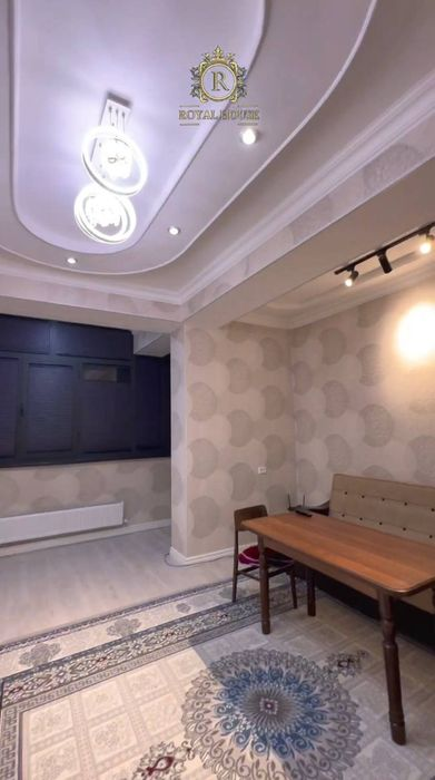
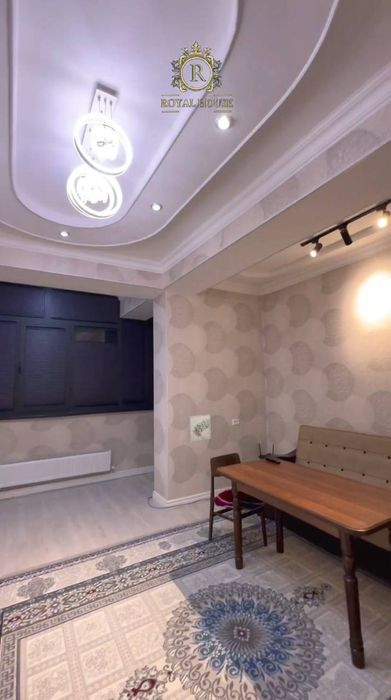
+ wall art [187,413,212,442]
